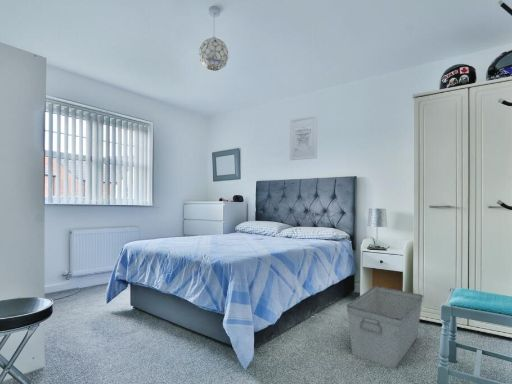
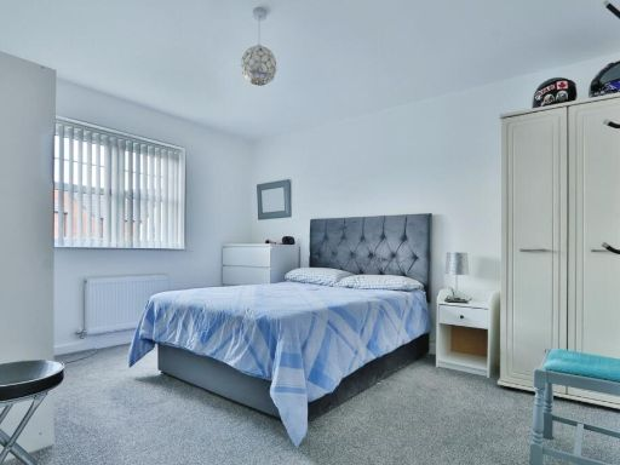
- wall art [289,114,318,161]
- storage bin [345,285,424,369]
